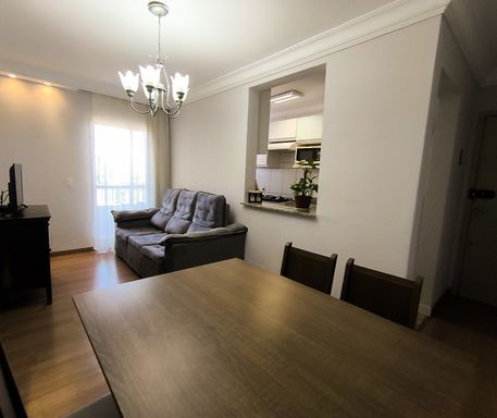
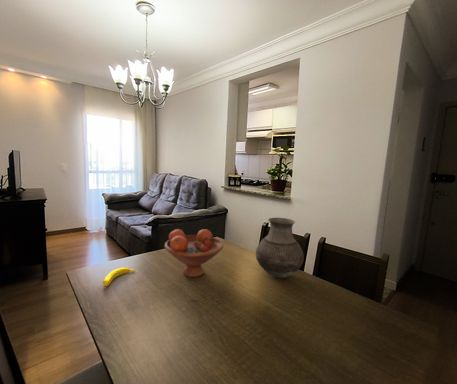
+ fruit bowl [164,228,224,278]
+ vase [255,217,305,279]
+ banana [102,267,136,287]
